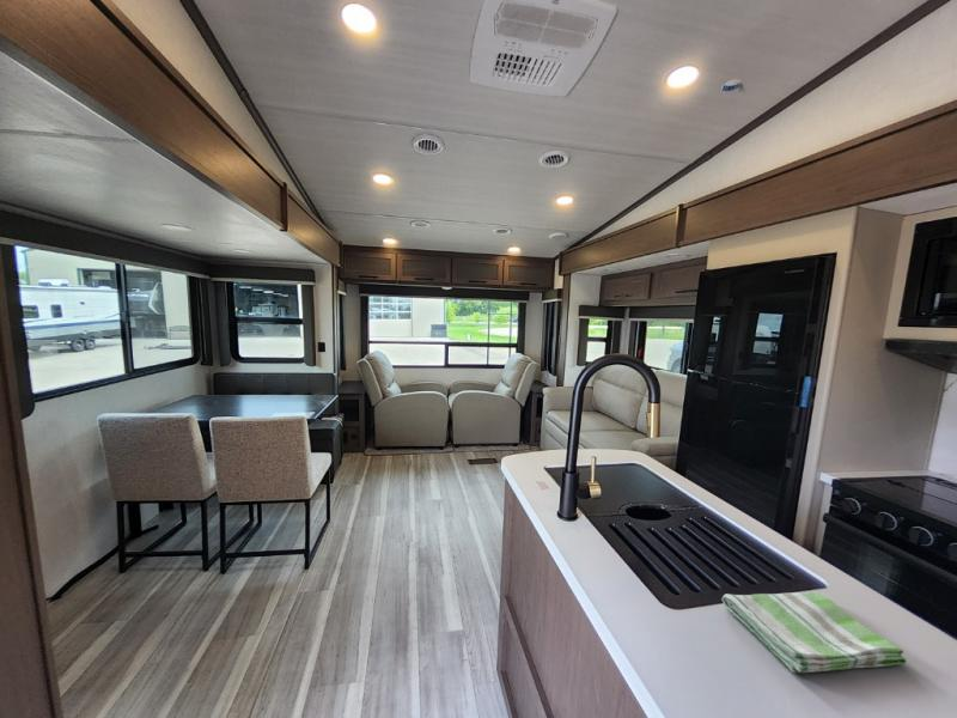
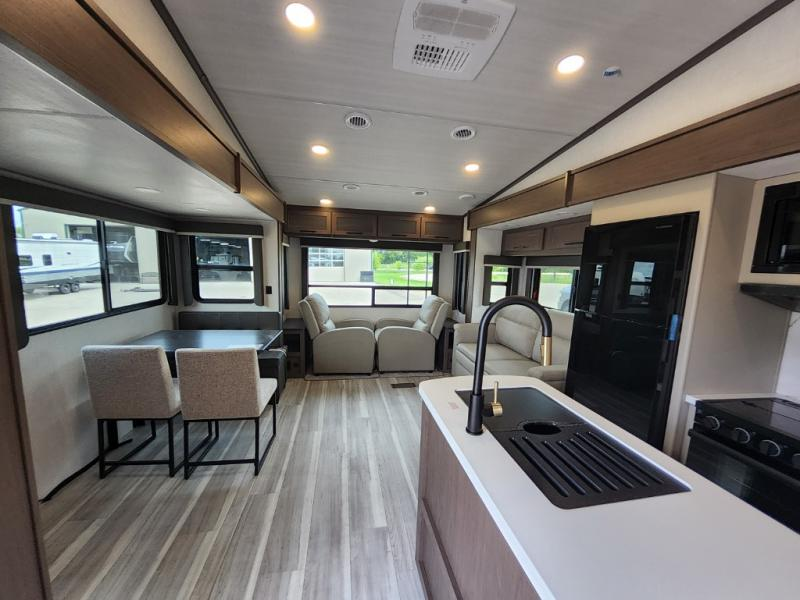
- dish towel [720,590,907,674]
